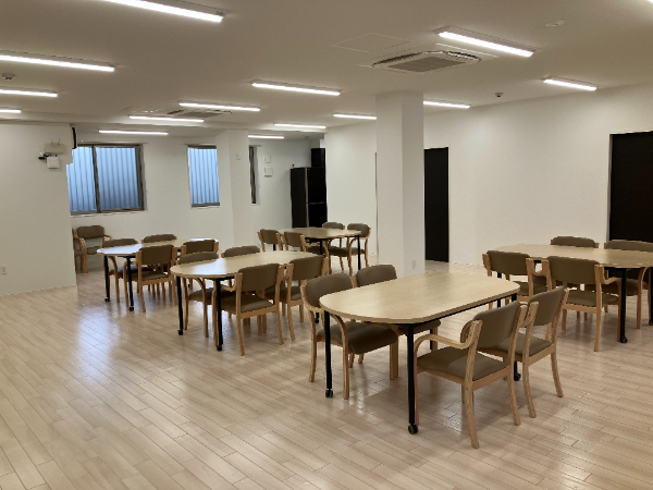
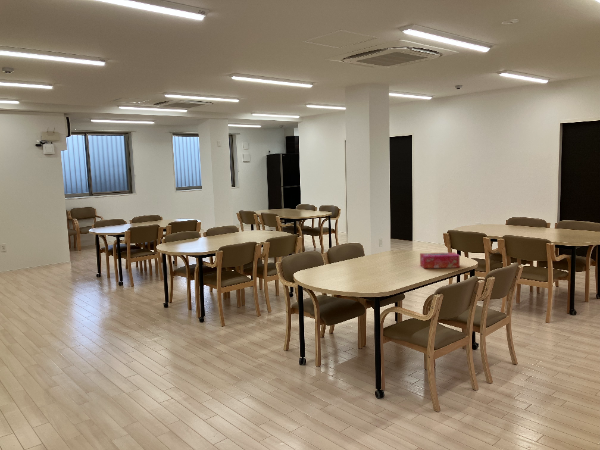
+ tissue box [419,251,461,269]
